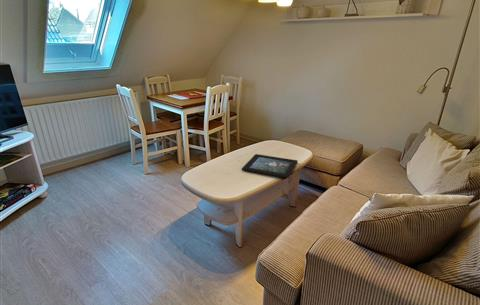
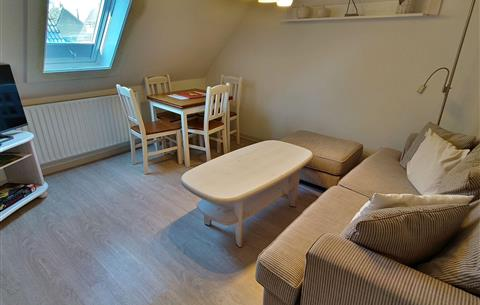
- decorative tray [241,153,299,179]
